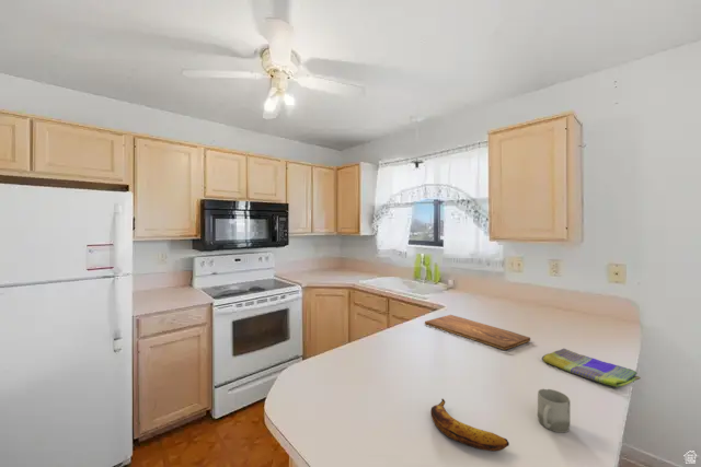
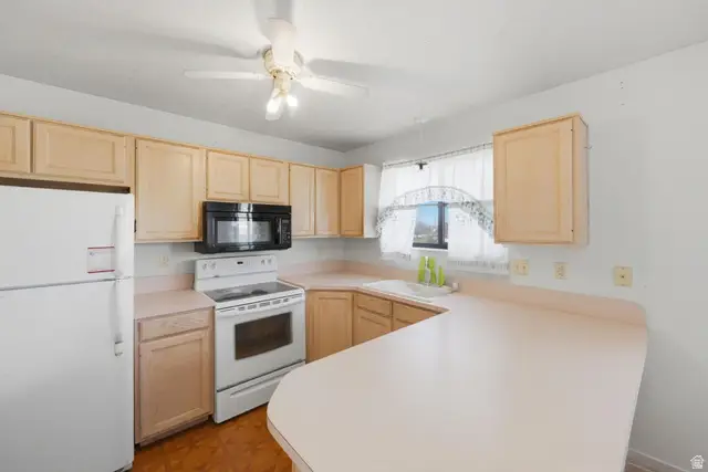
- dish towel [541,348,641,388]
- cup [537,388,572,433]
- cutting board [424,314,531,351]
- banana [429,398,510,453]
